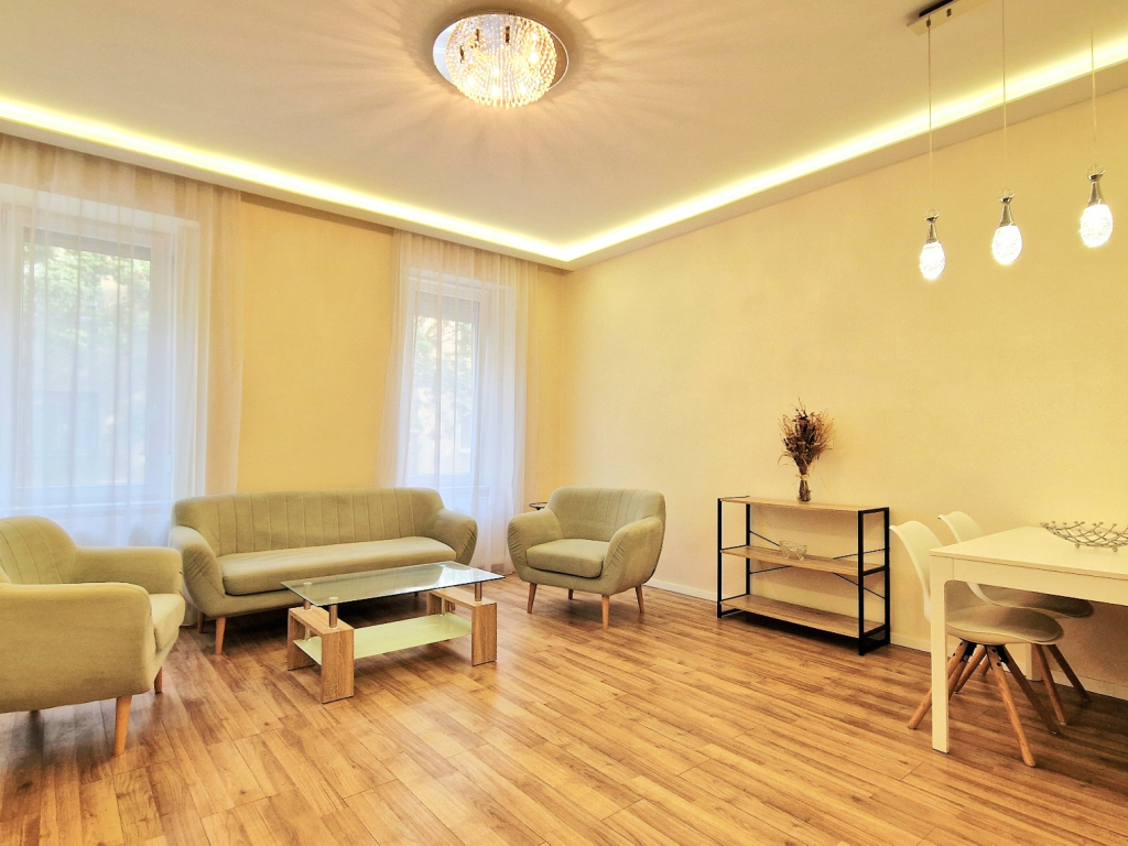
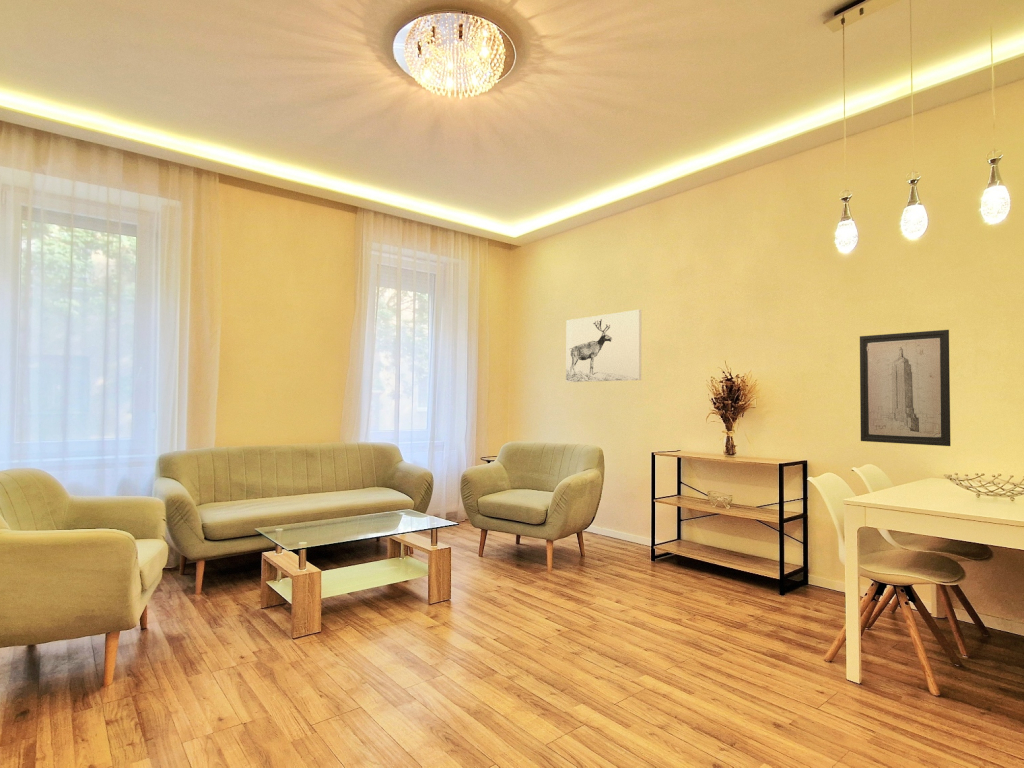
+ wall art [565,309,642,383]
+ wall art [859,329,952,447]
